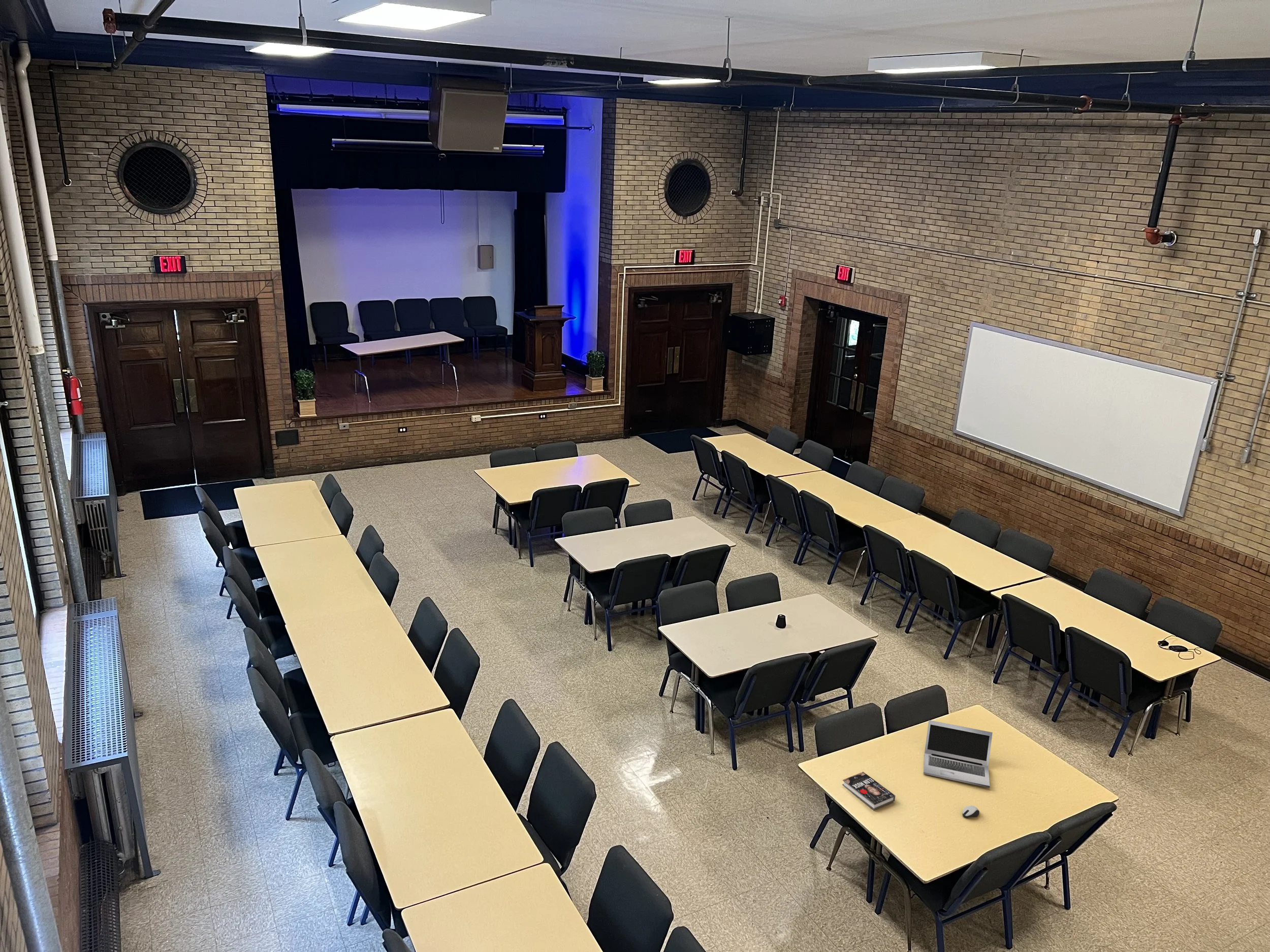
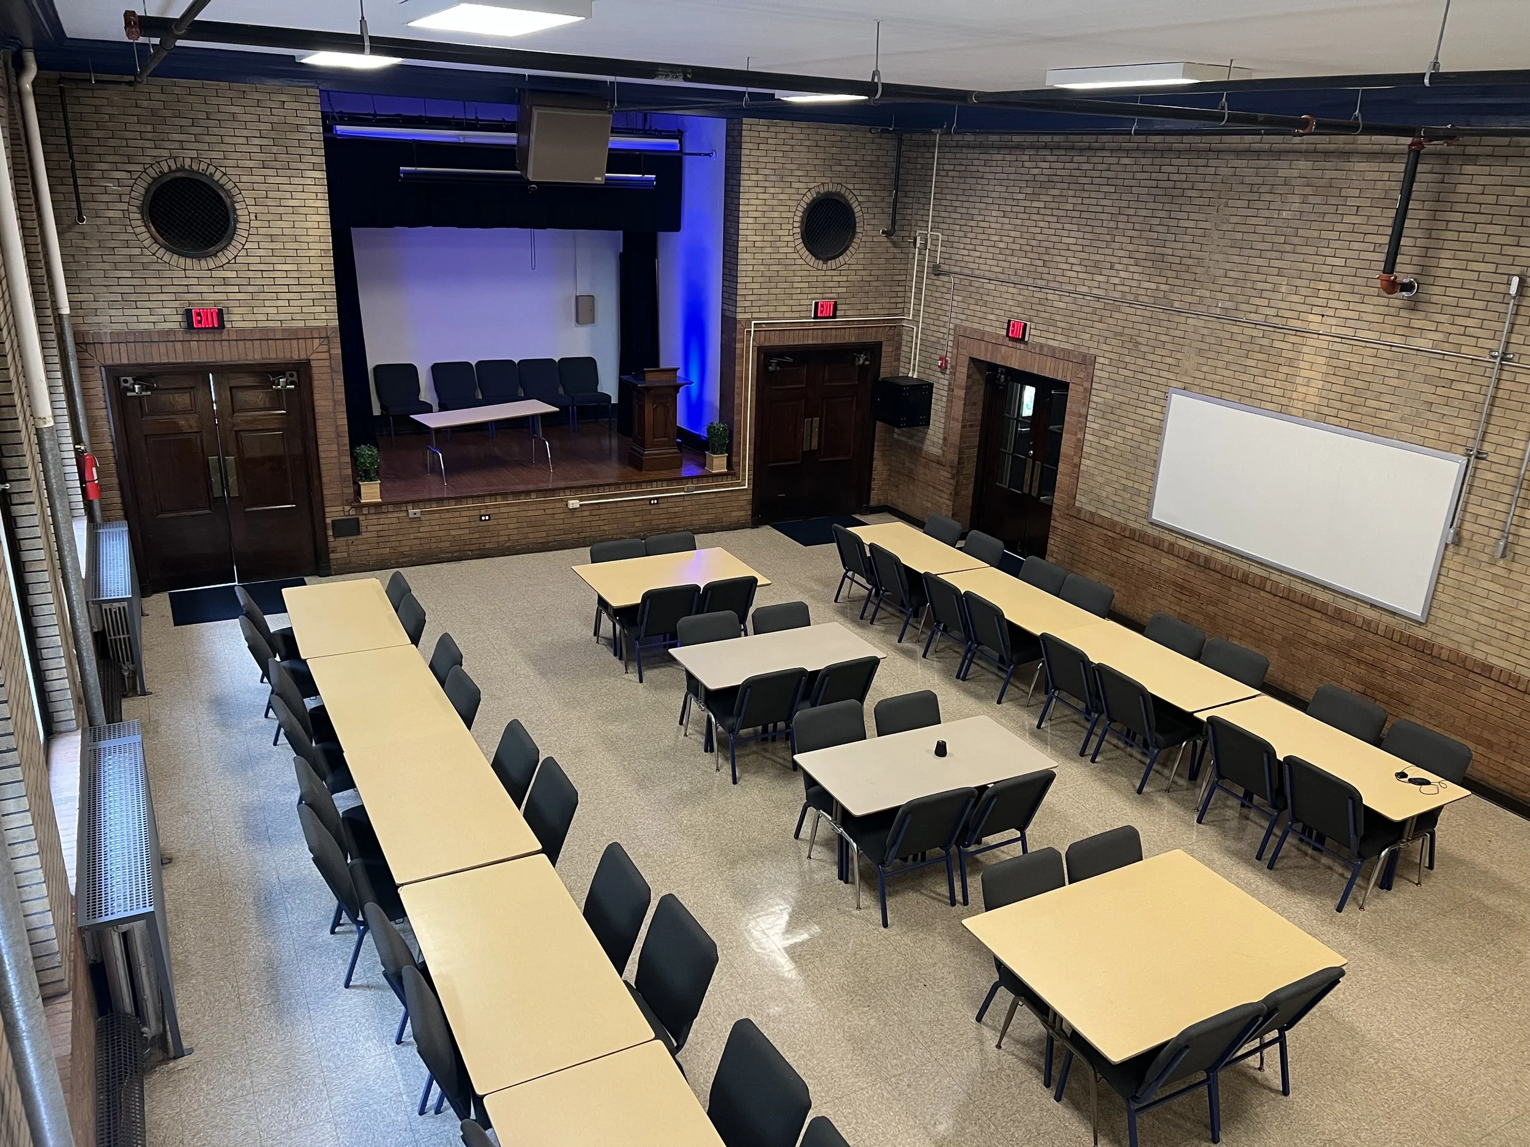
- computer mouse [962,805,980,818]
- book [842,771,896,810]
- laptop [923,720,993,788]
